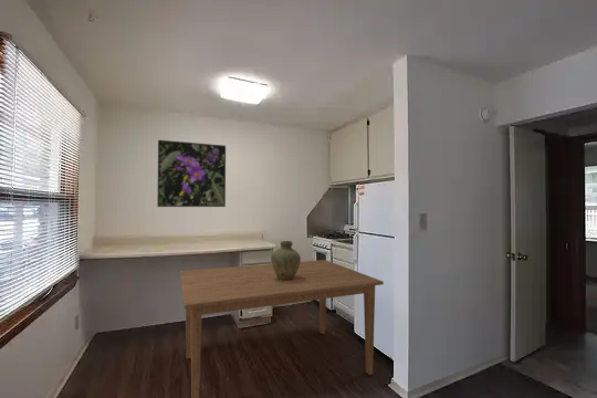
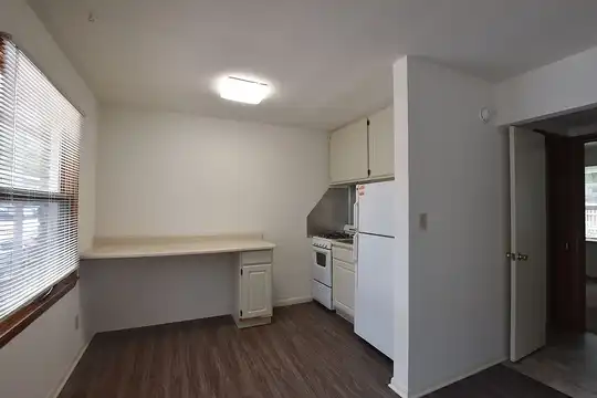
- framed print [156,139,227,208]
- dining table [179,259,385,398]
- vase [270,240,302,280]
